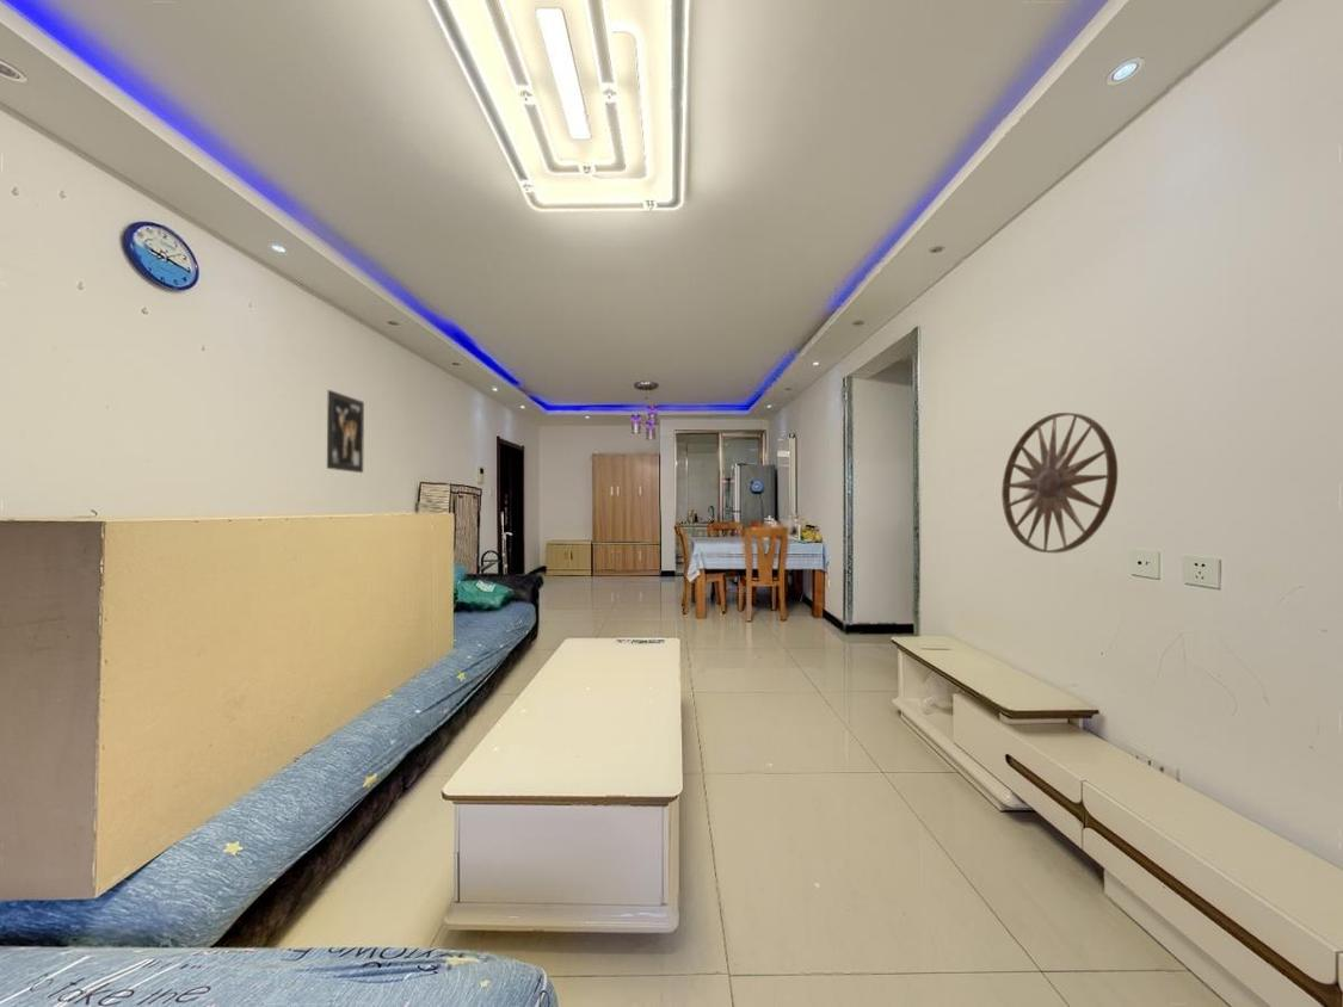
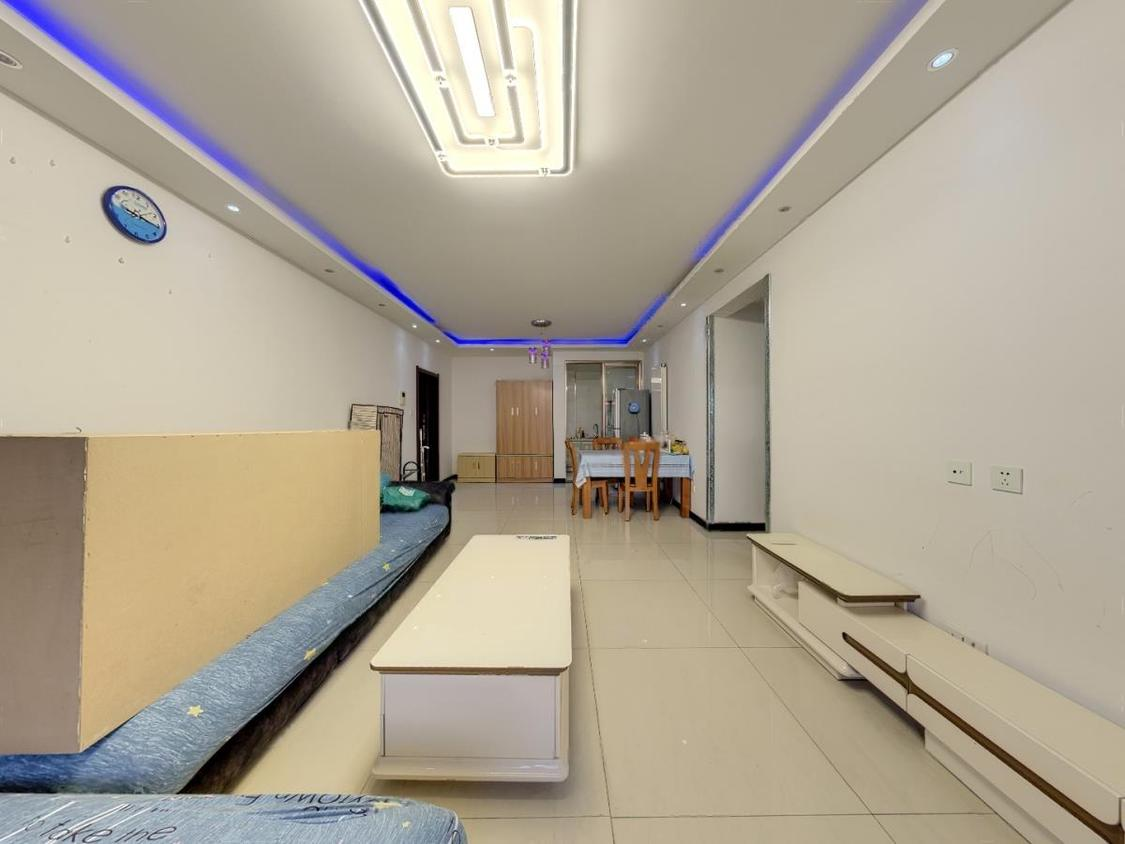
- wall art [1000,412,1119,555]
- wall art [326,389,365,474]
